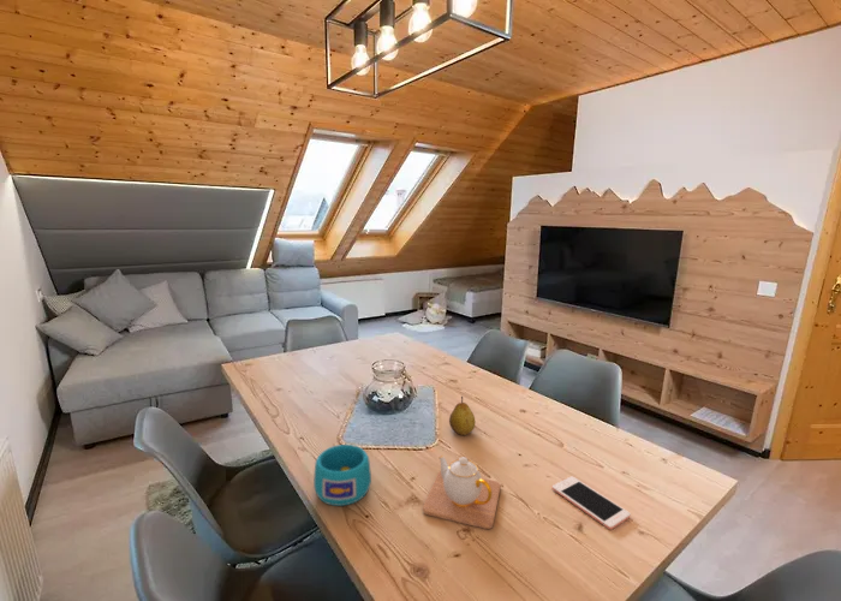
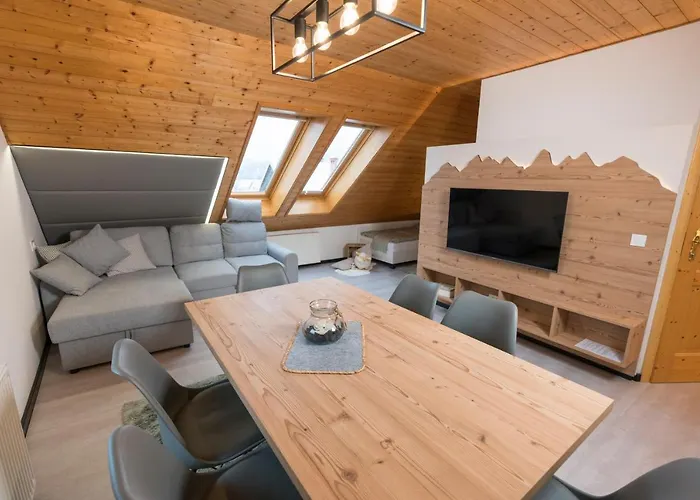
- teapot [422,454,502,530]
- fruit [448,395,476,436]
- cell phone [551,476,632,530]
- cup [312,444,372,507]
